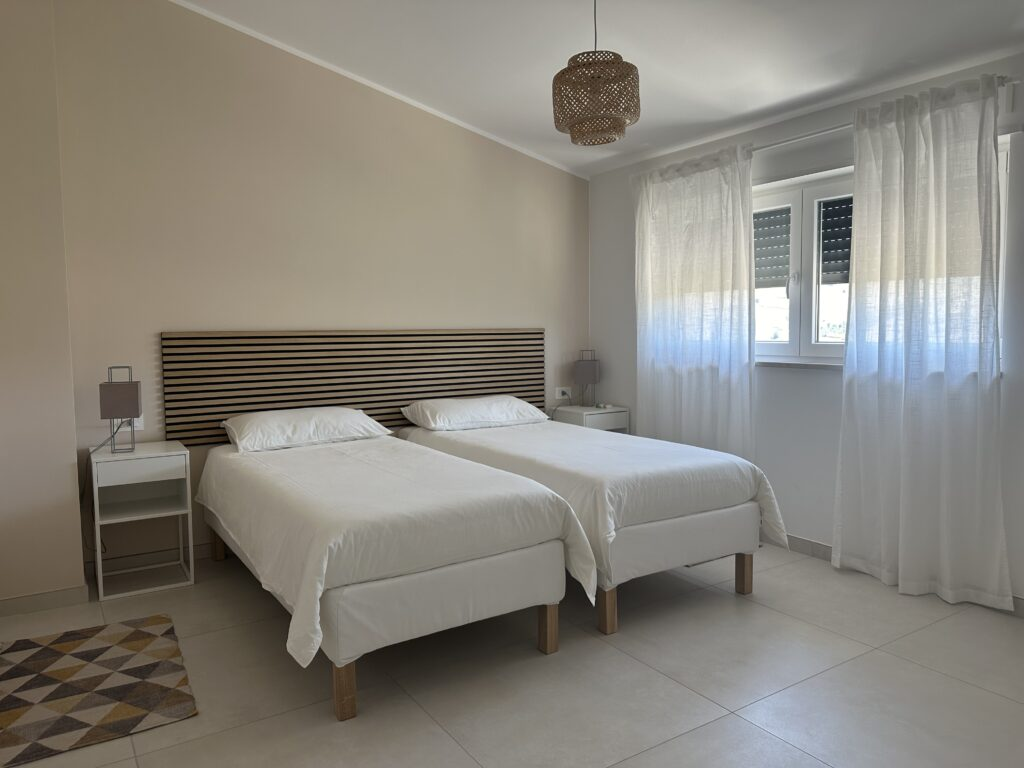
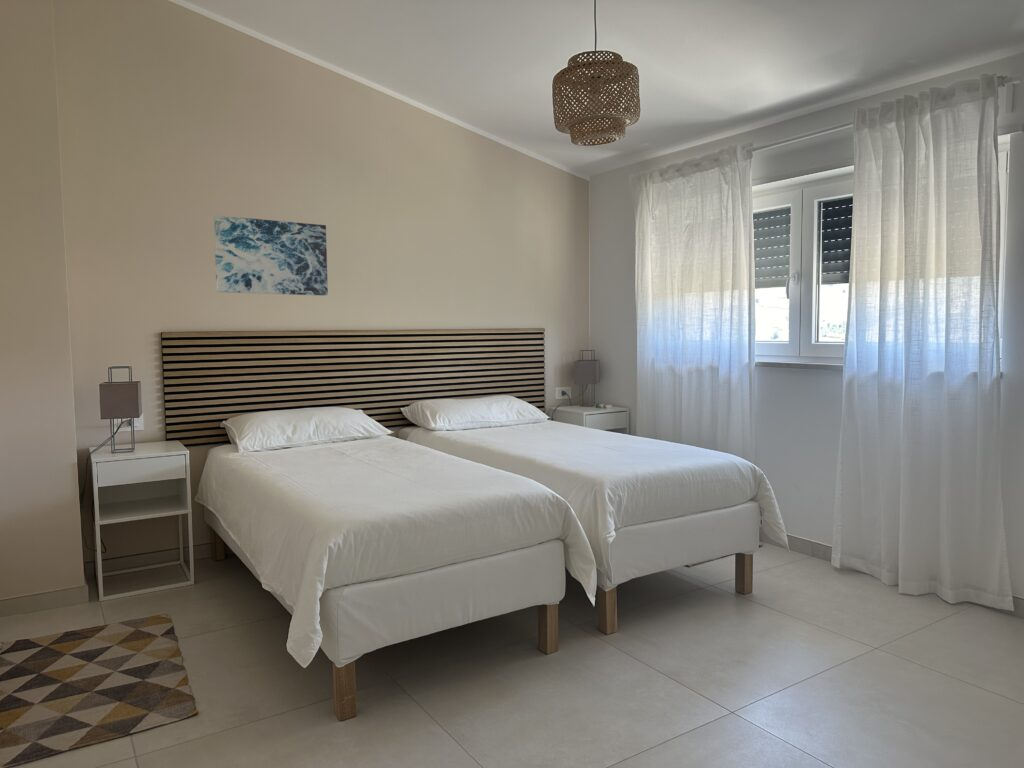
+ wall art [213,214,329,297]
